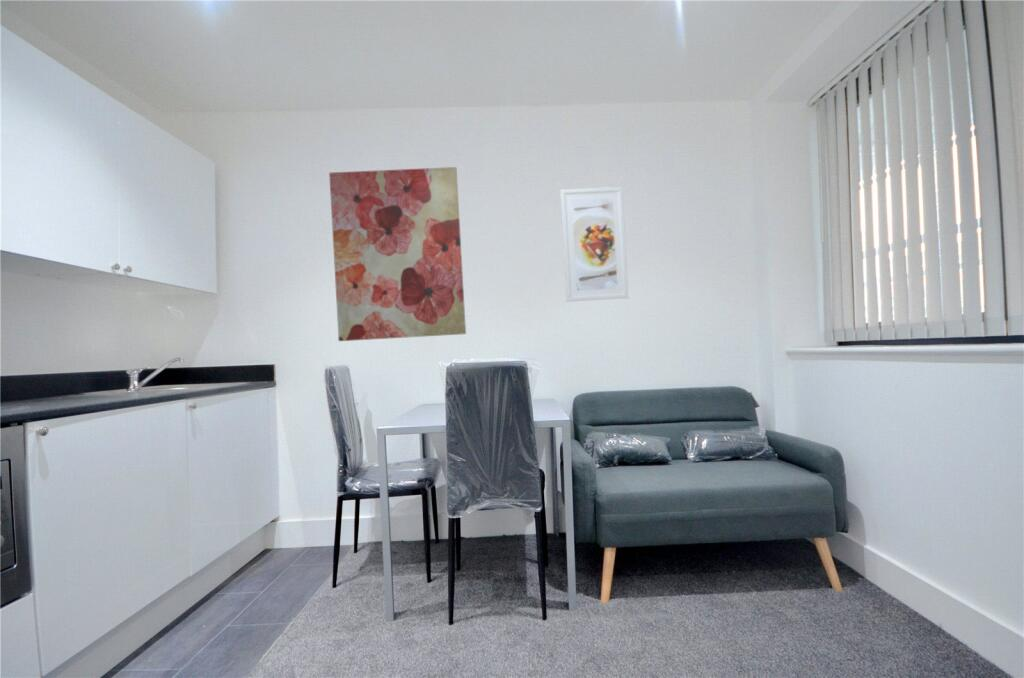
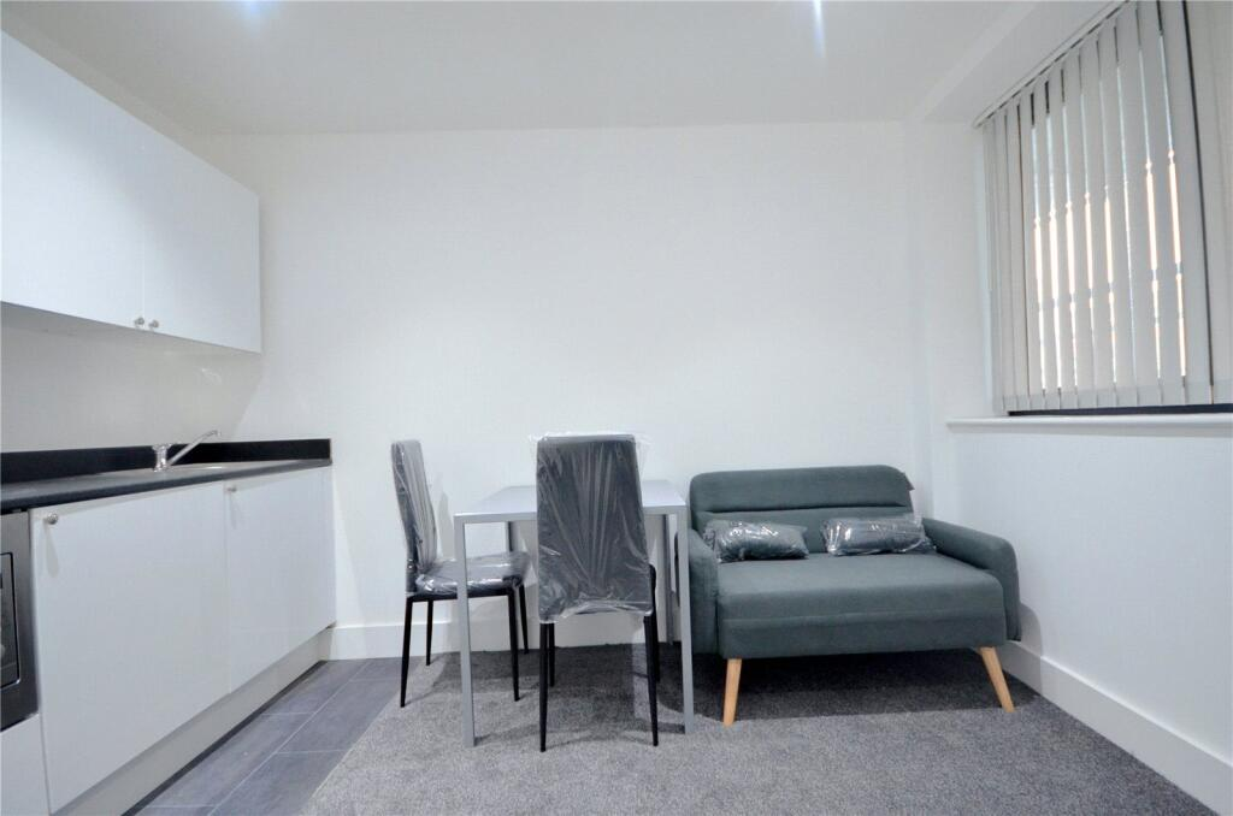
- wall art [328,166,467,342]
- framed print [559,186,630,302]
